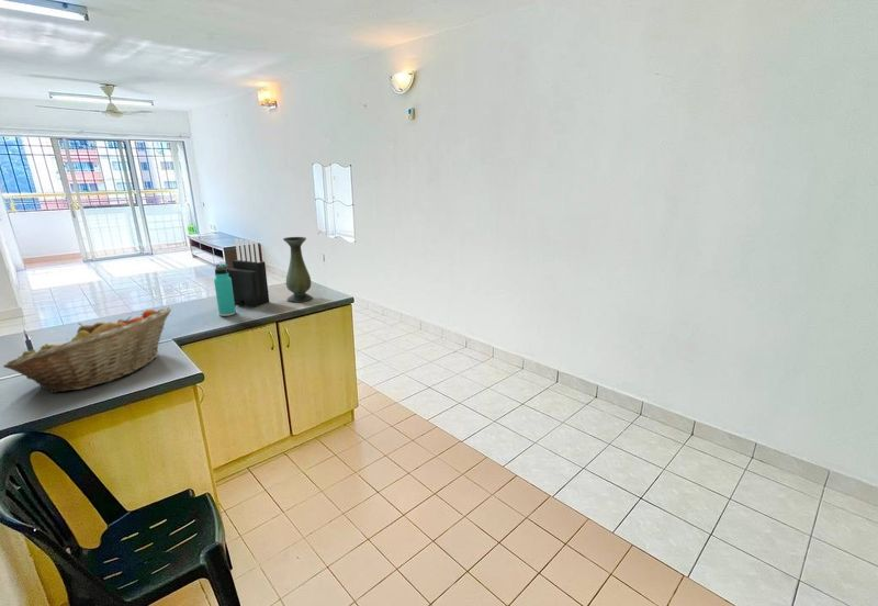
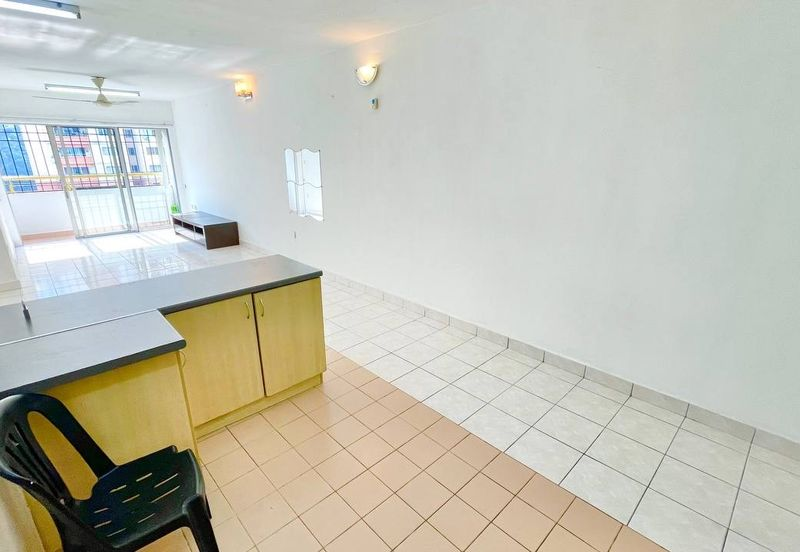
- vase [282,236,314,303]
- fruit basket [2,306,172,394]
- thermos bottle [213,263,237,317]
- knife block [228,238,270,308]
